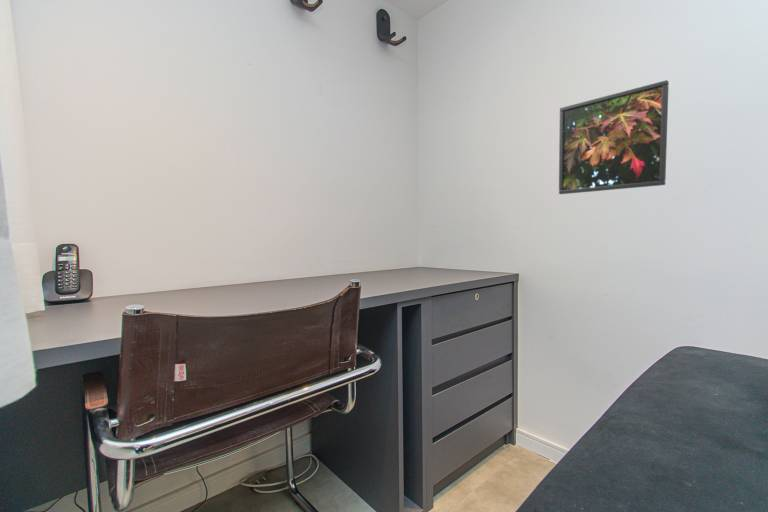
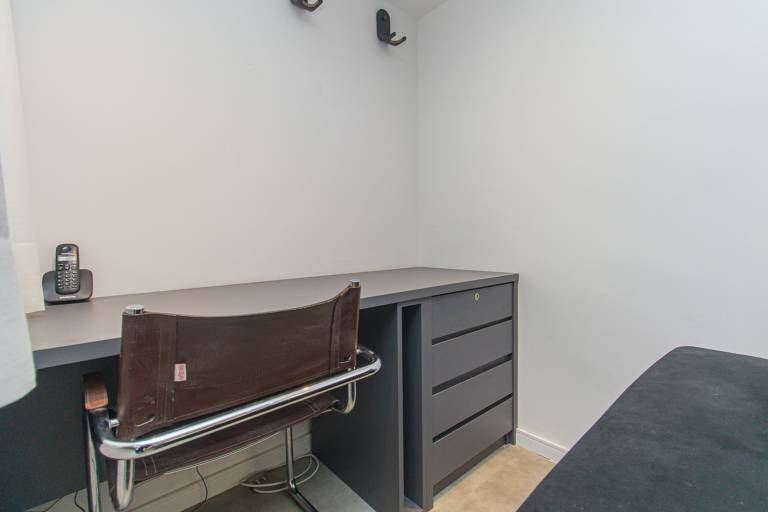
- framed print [558,79,670,195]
